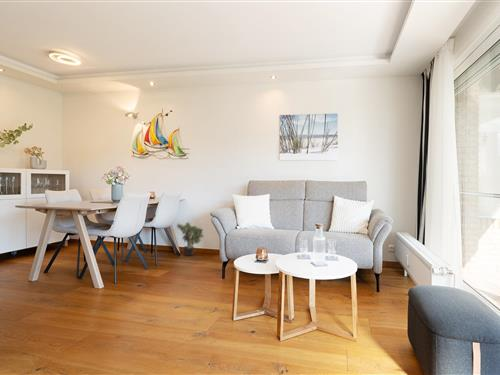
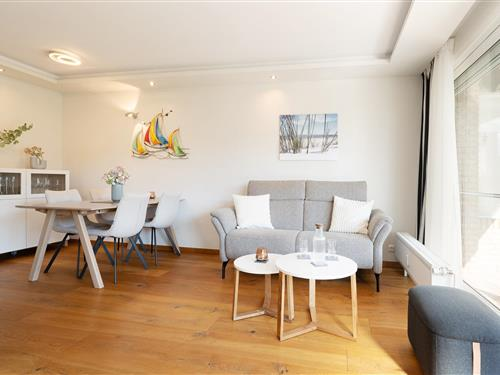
- potted plant [176,221,205,257]
